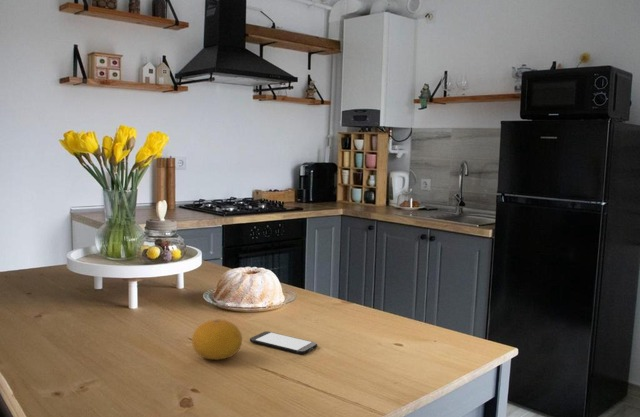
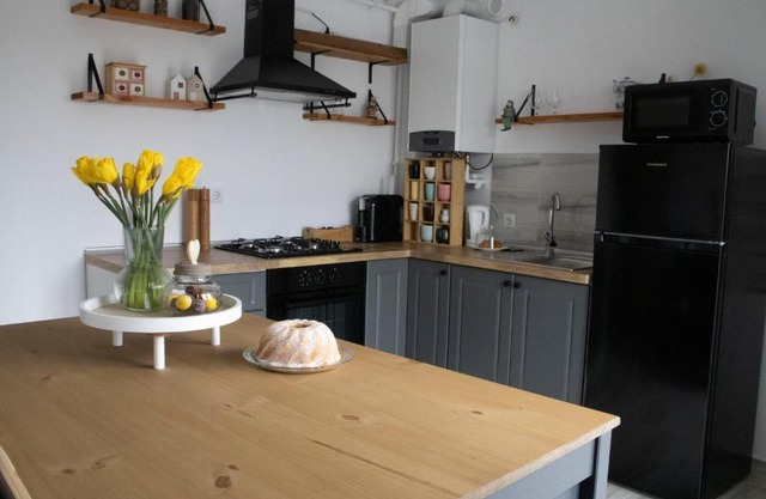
- fruit [191,318,243,361]
- smartphone [249,330,318,355]
